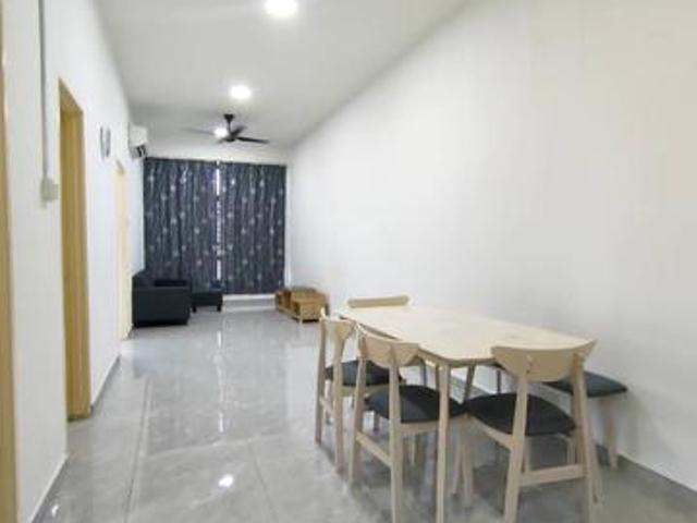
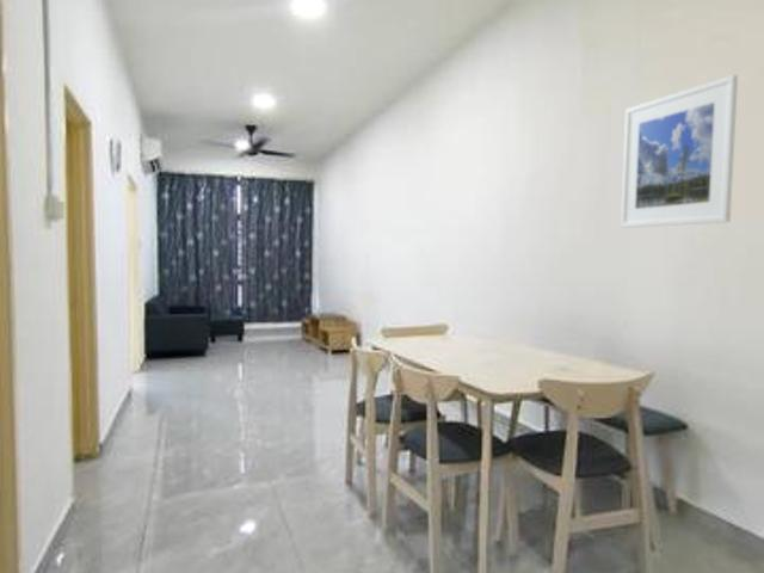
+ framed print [620,74,739,229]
